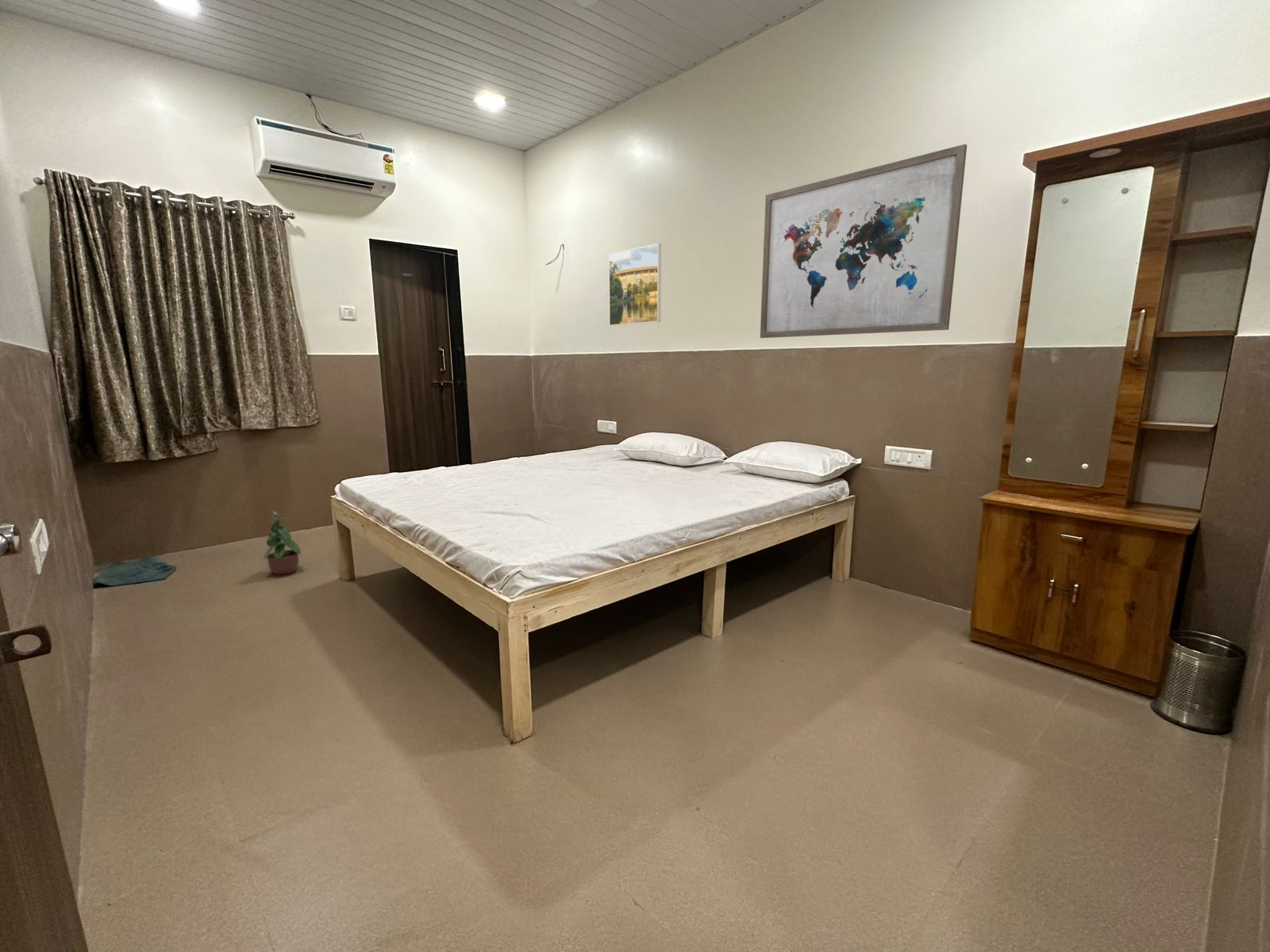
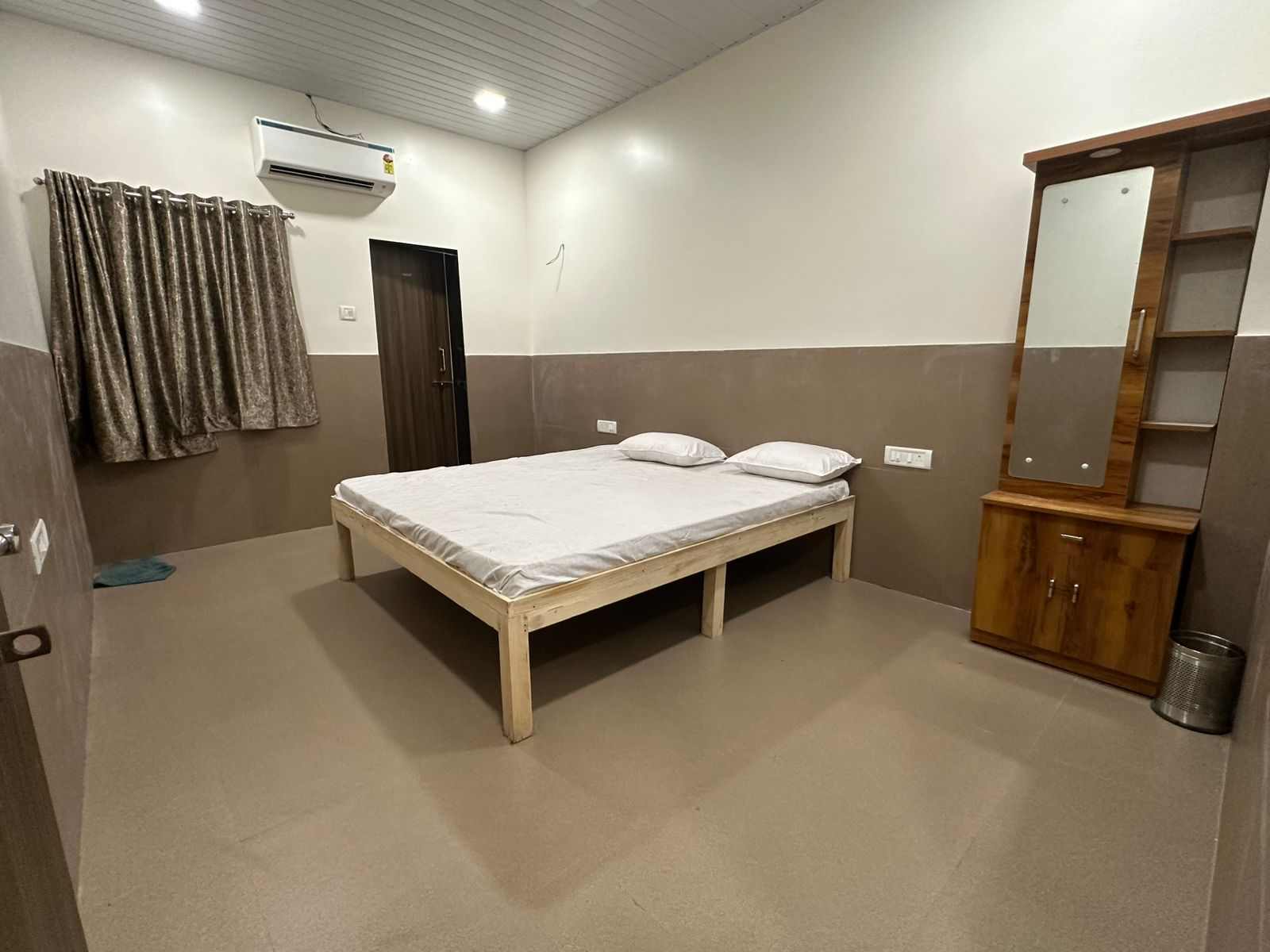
- wall art [760,144,968,339]
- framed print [608,243,662,327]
- potted plant [263,510,303,575]
